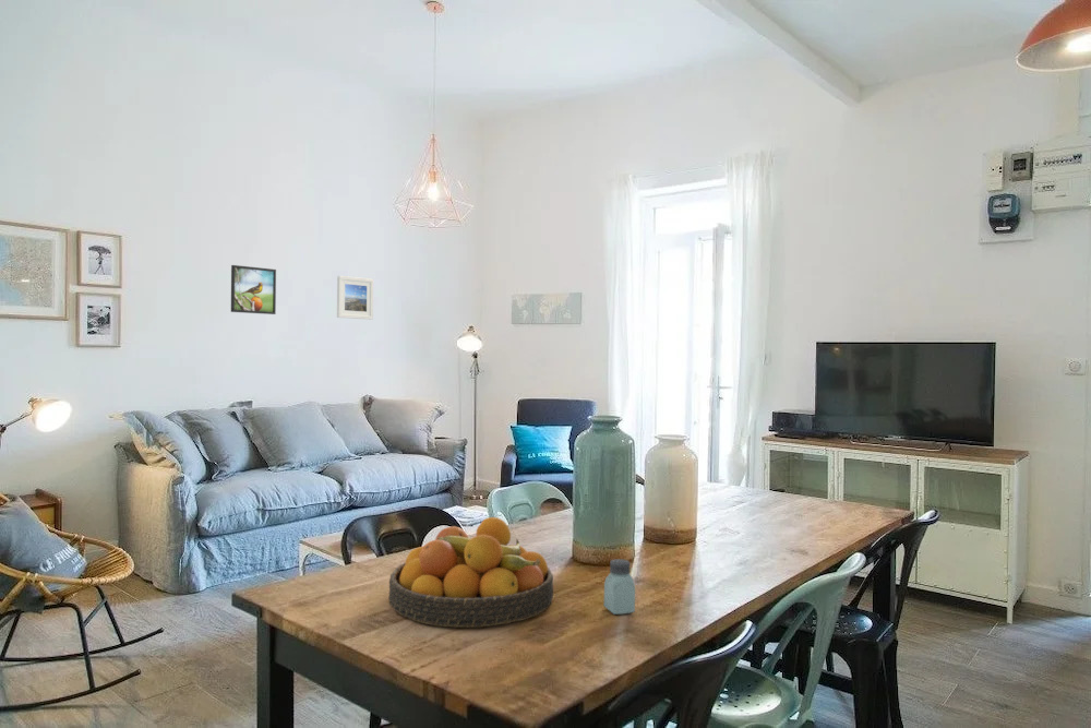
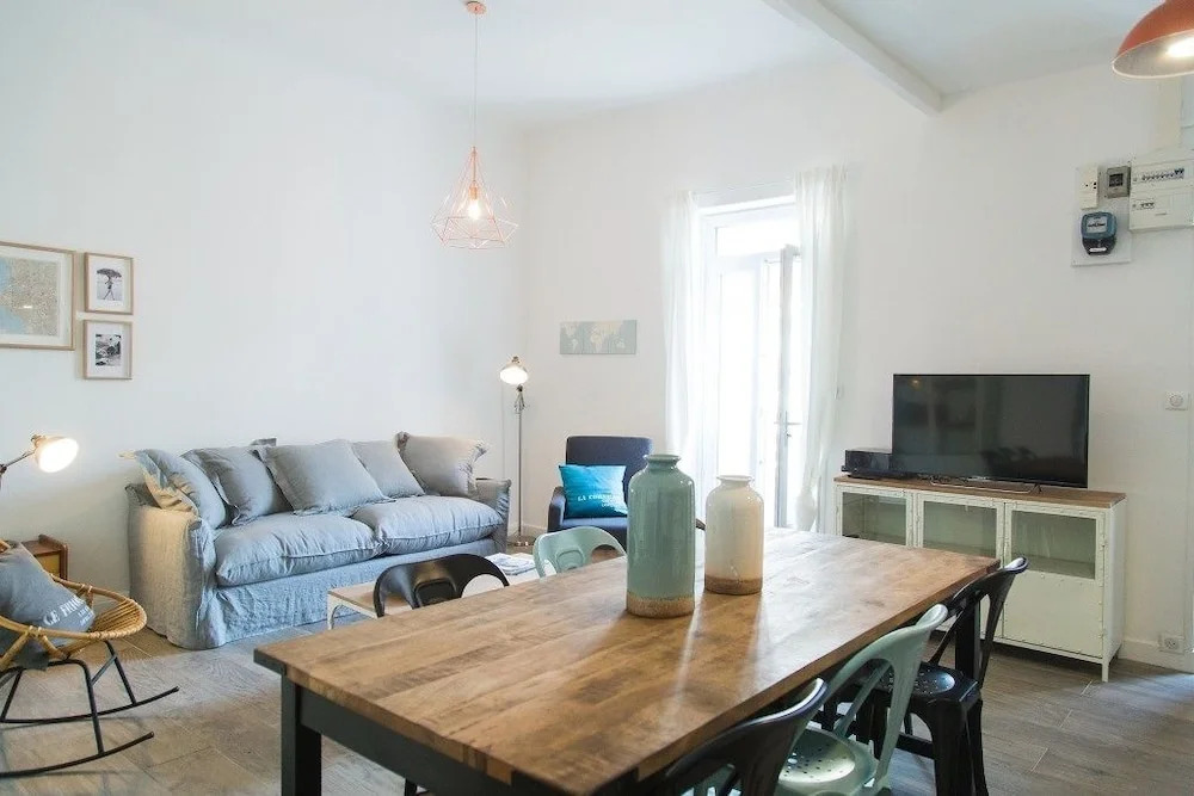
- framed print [336,275,374,321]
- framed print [230,264,277,315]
- saltshaker [603,558,636,616]
- fruit bowl [387,516,554,629]
